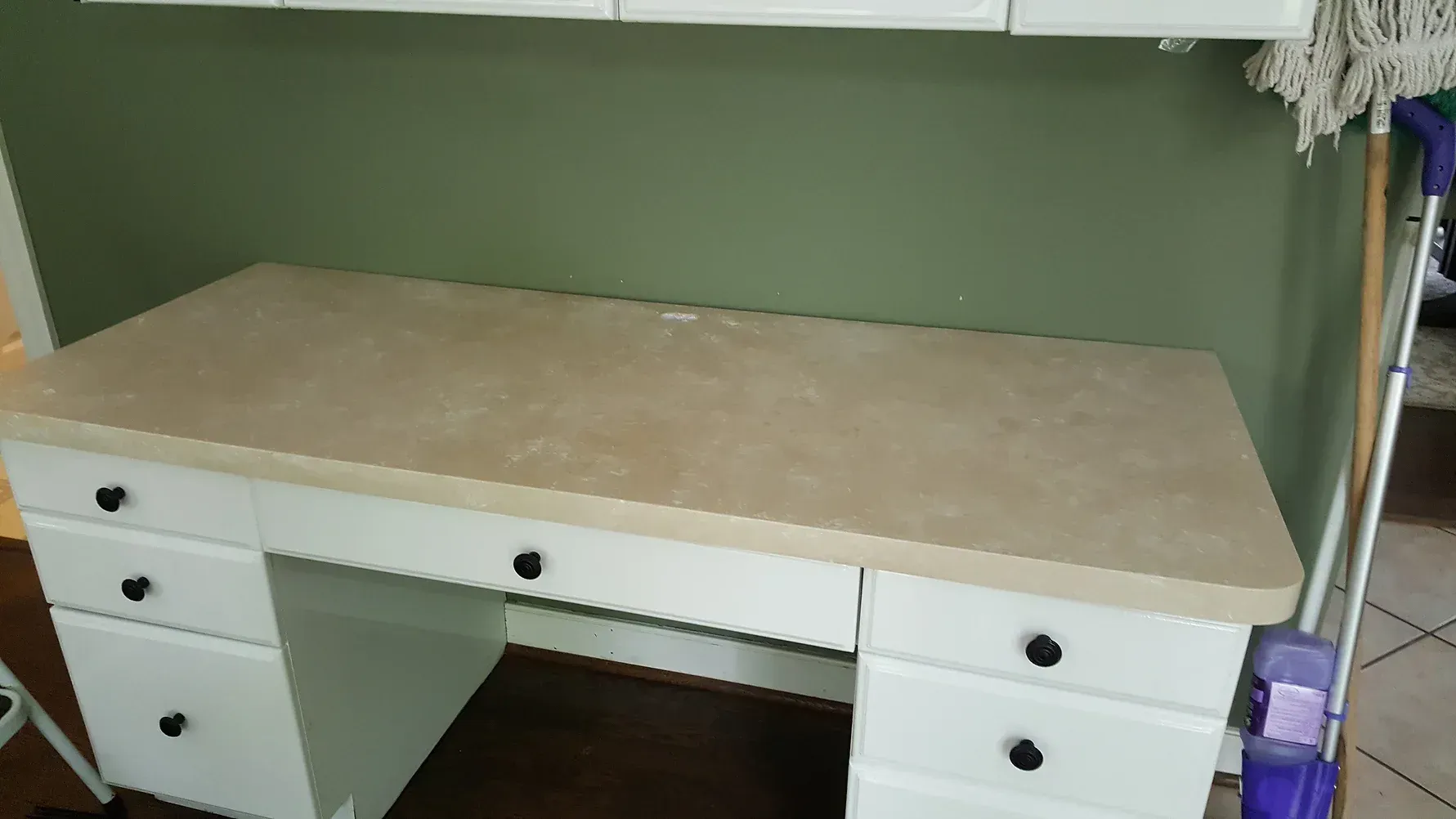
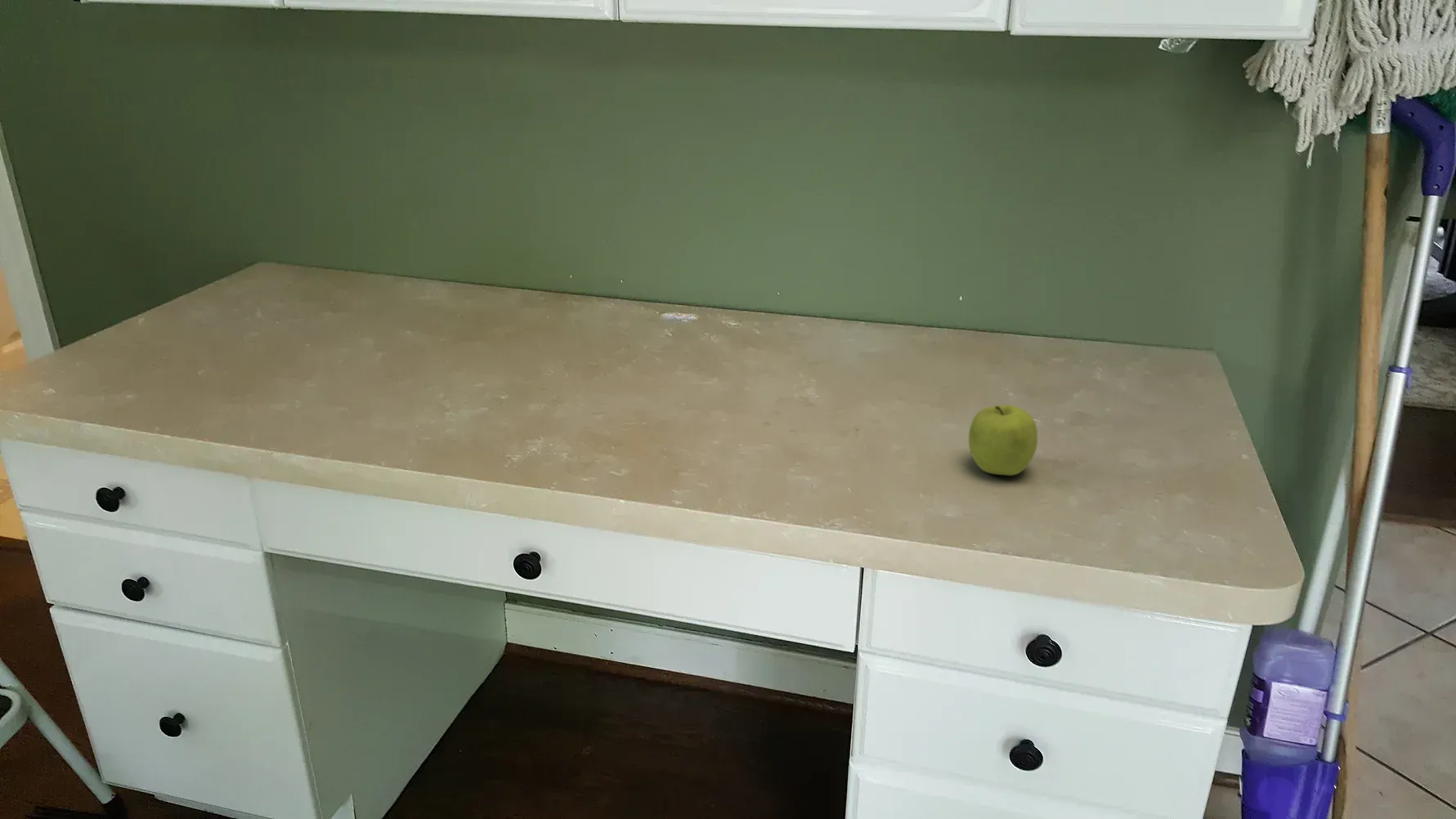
+ fruit [968,404,1038,477]
